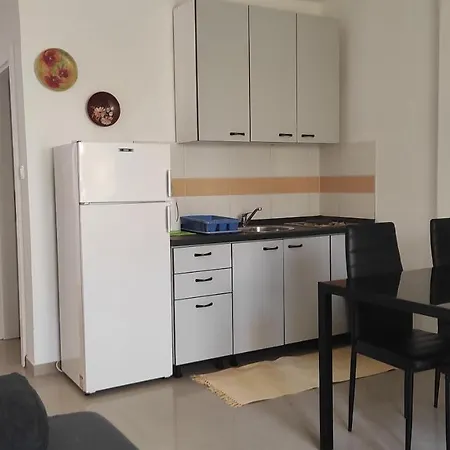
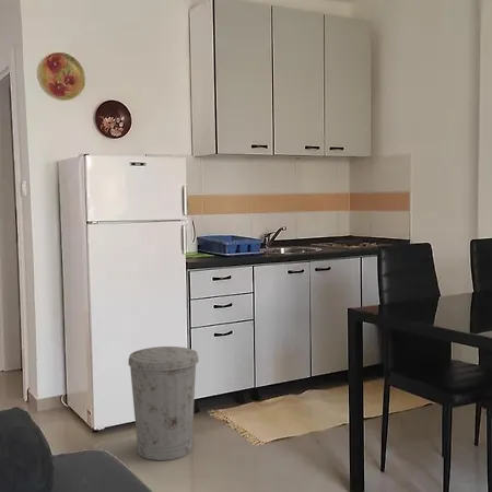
+ trash can [127,345,200,461]
